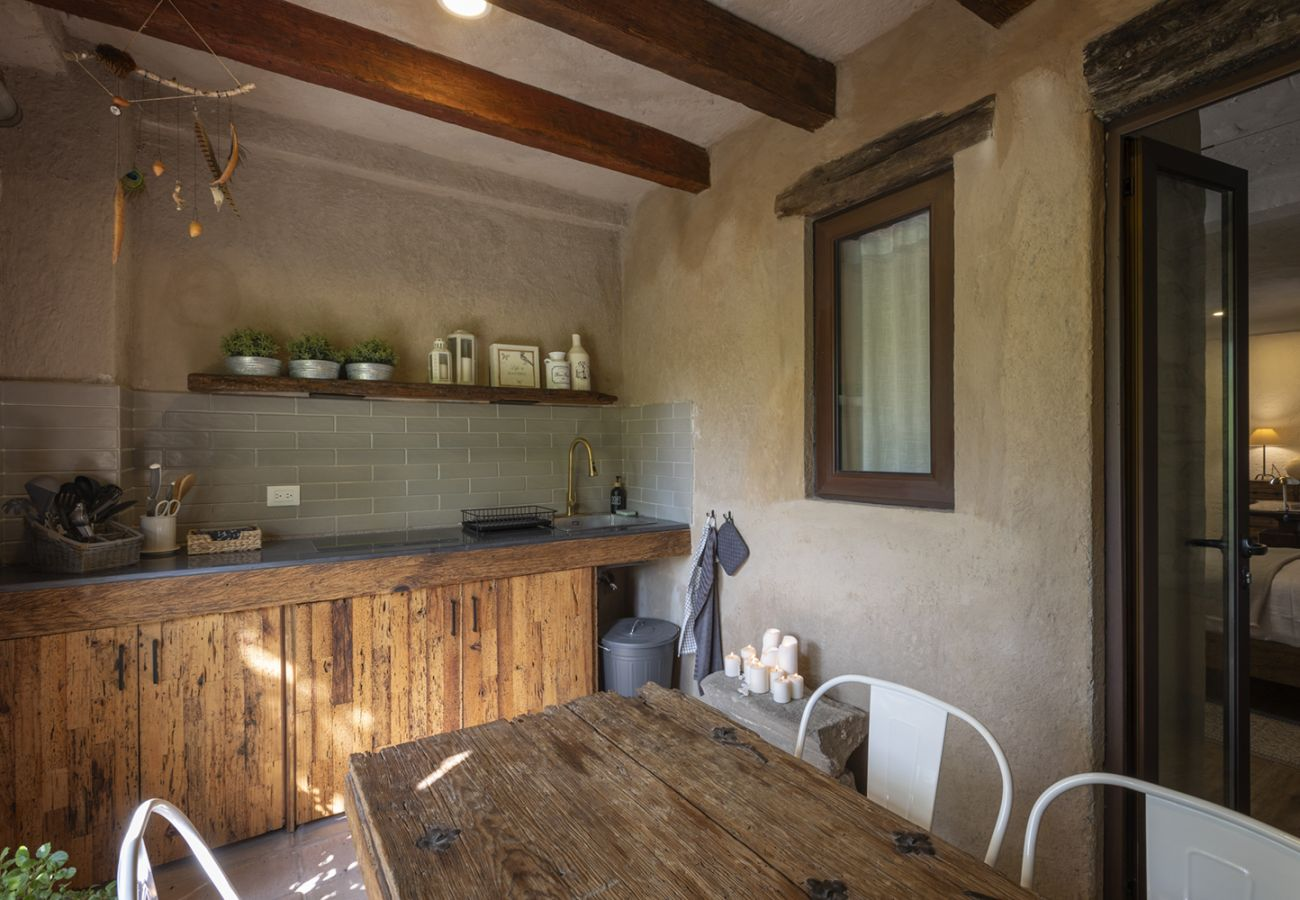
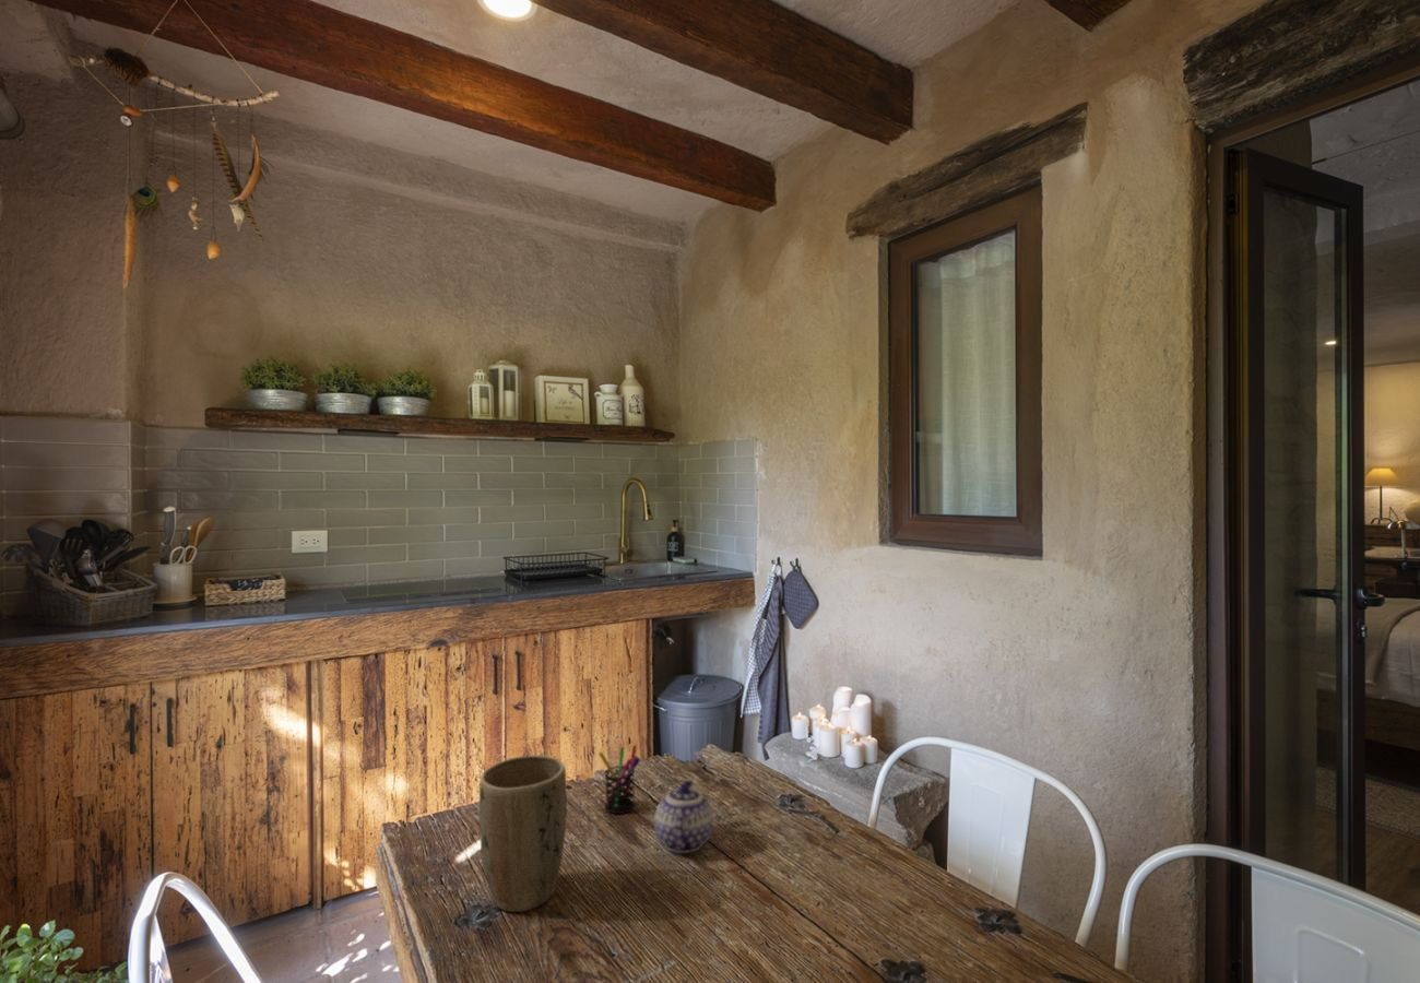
+ teapot [653,778,714,854]
+ pen holder [597,744,641,815]
+ plant pot [478,754,568,913]
